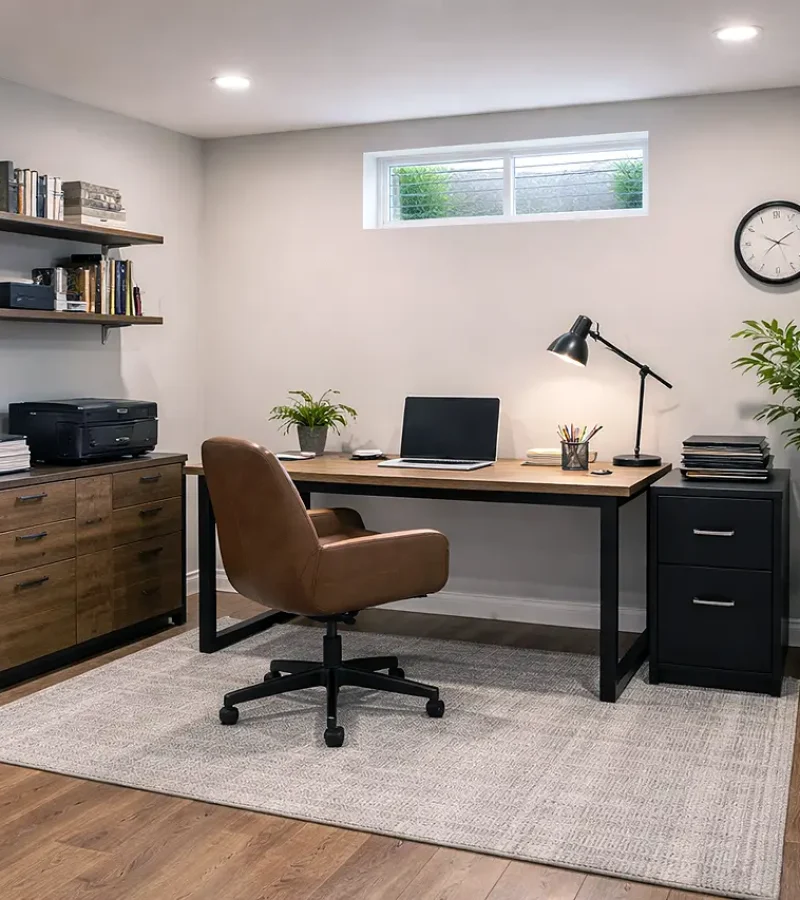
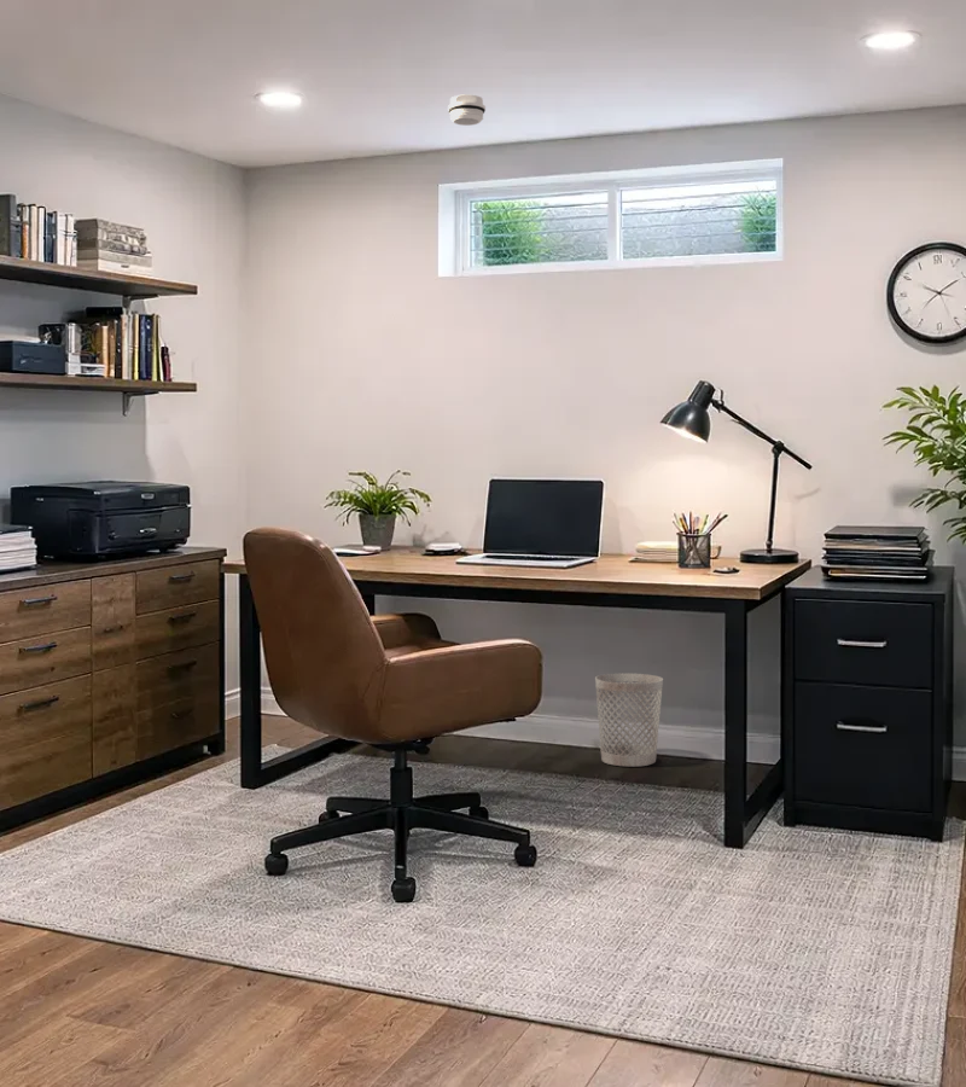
+ smoke detector [447,93,487,127]
+ wastebasket [594,673,664,767]
